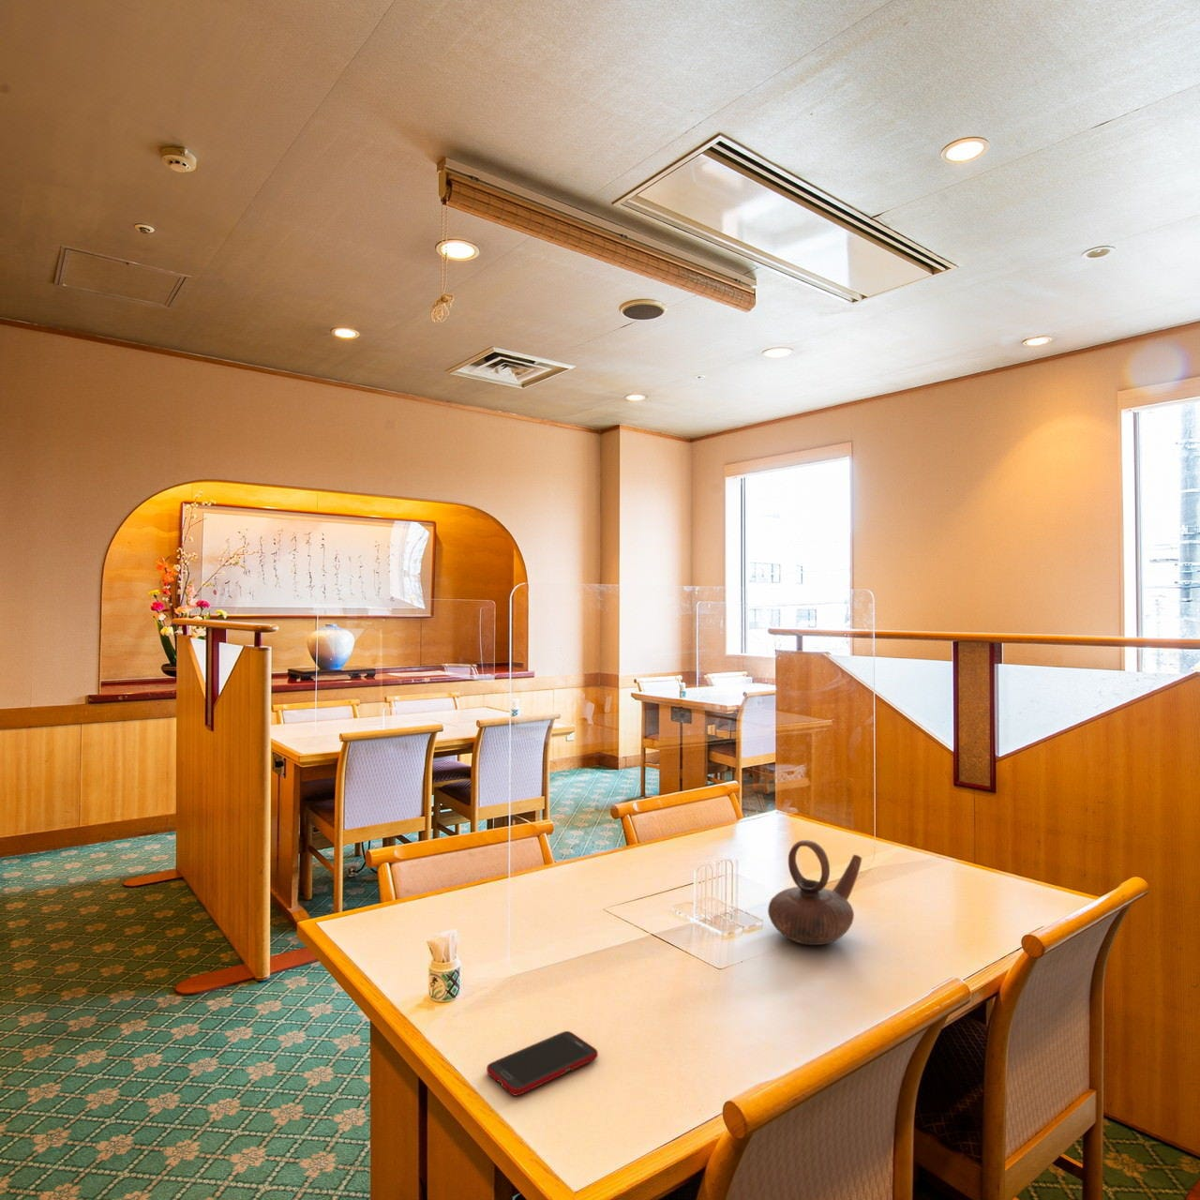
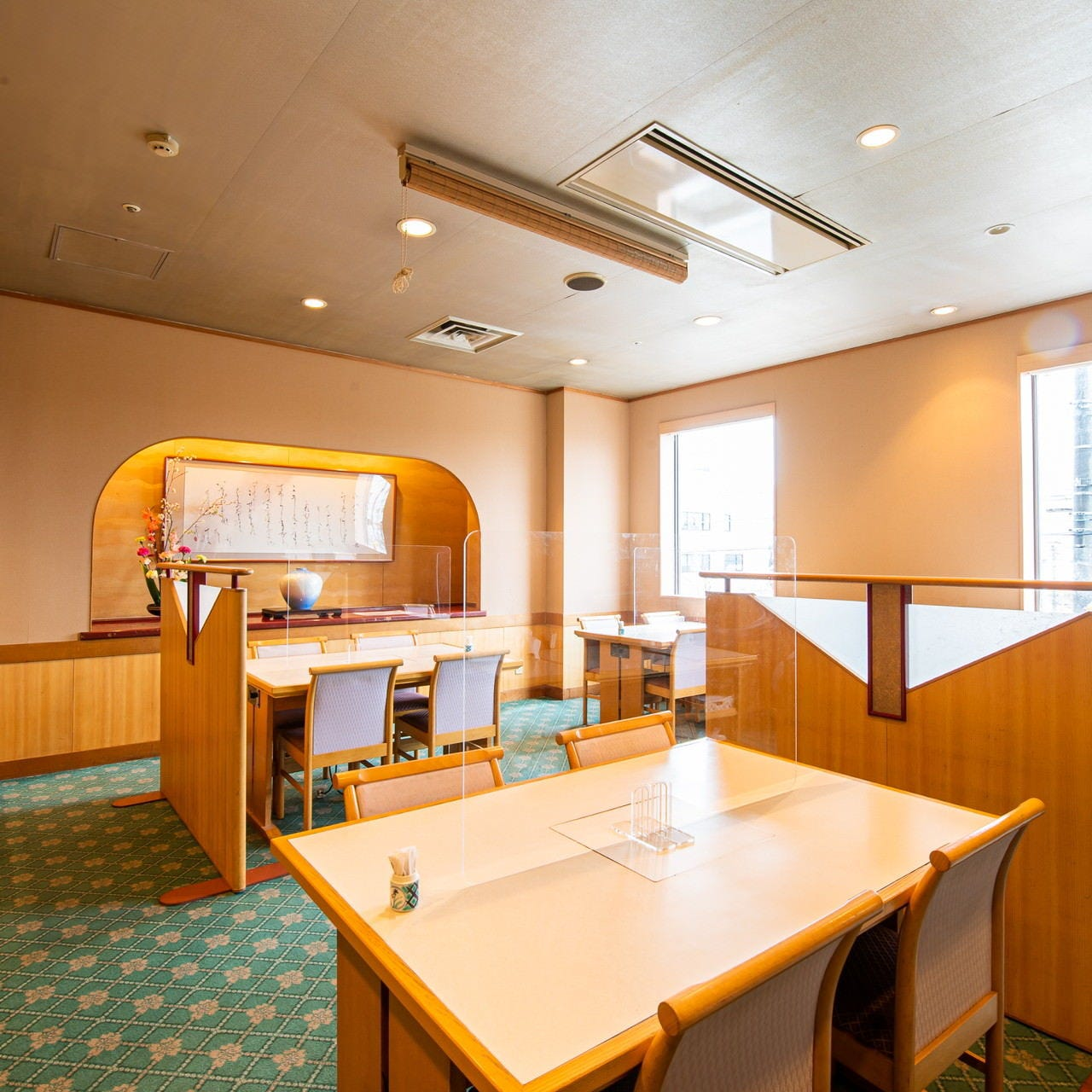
- teapot [767,840,863,946]
- cell phone [486,1031,599,1097]
